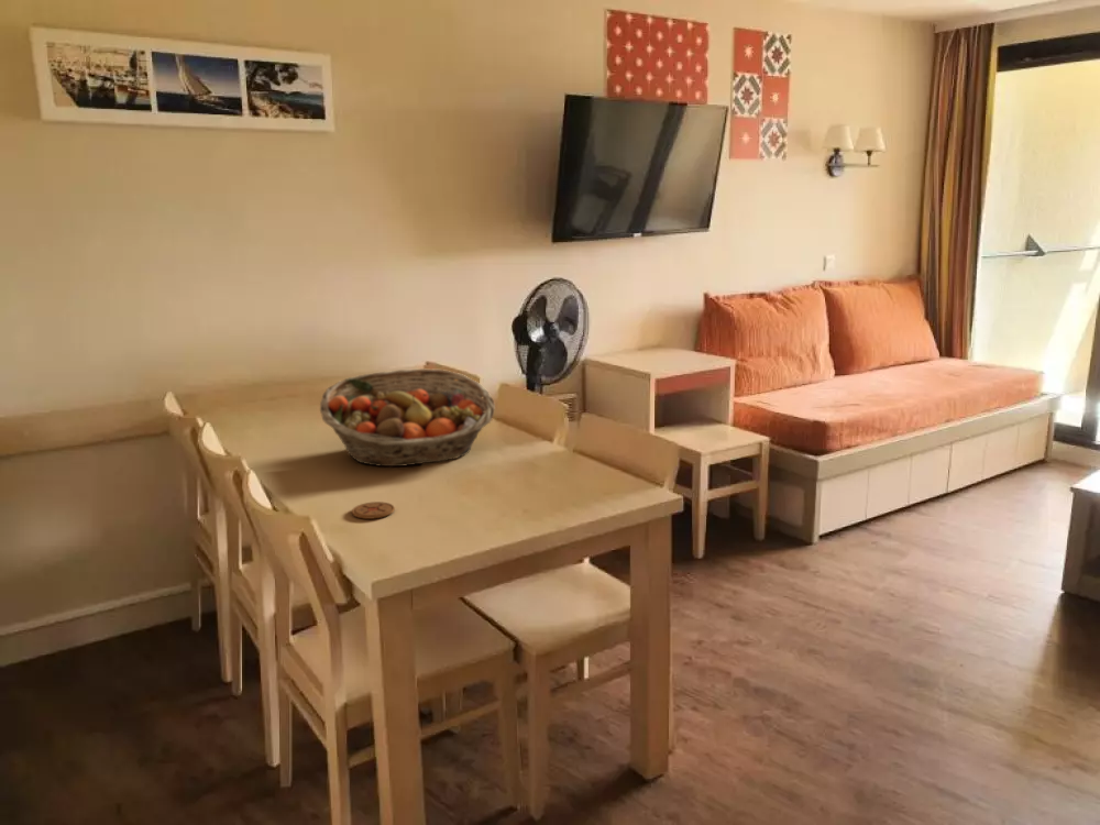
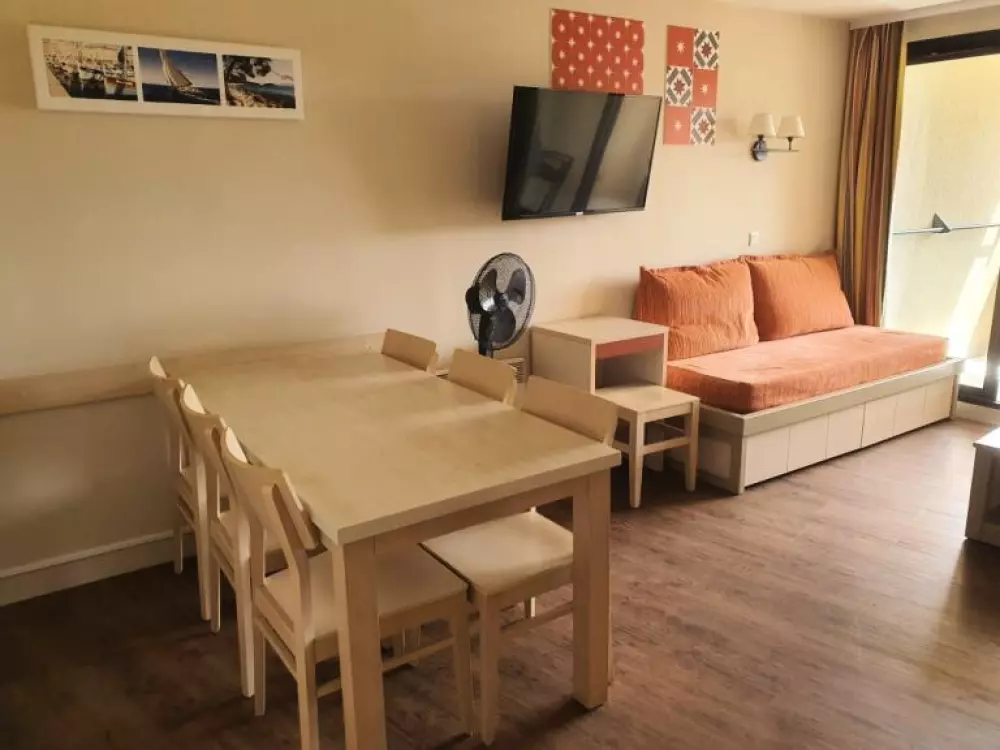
- coaster [351,501,396,520]
- fruit basket [319,367,496,468]
